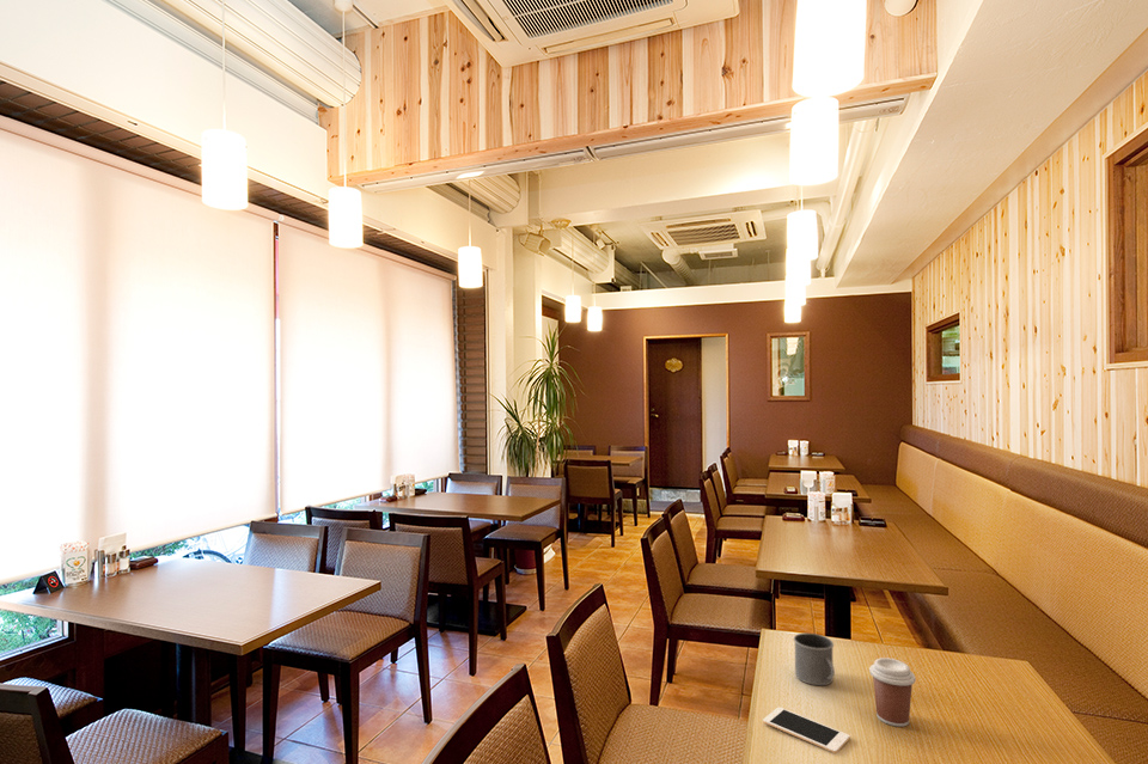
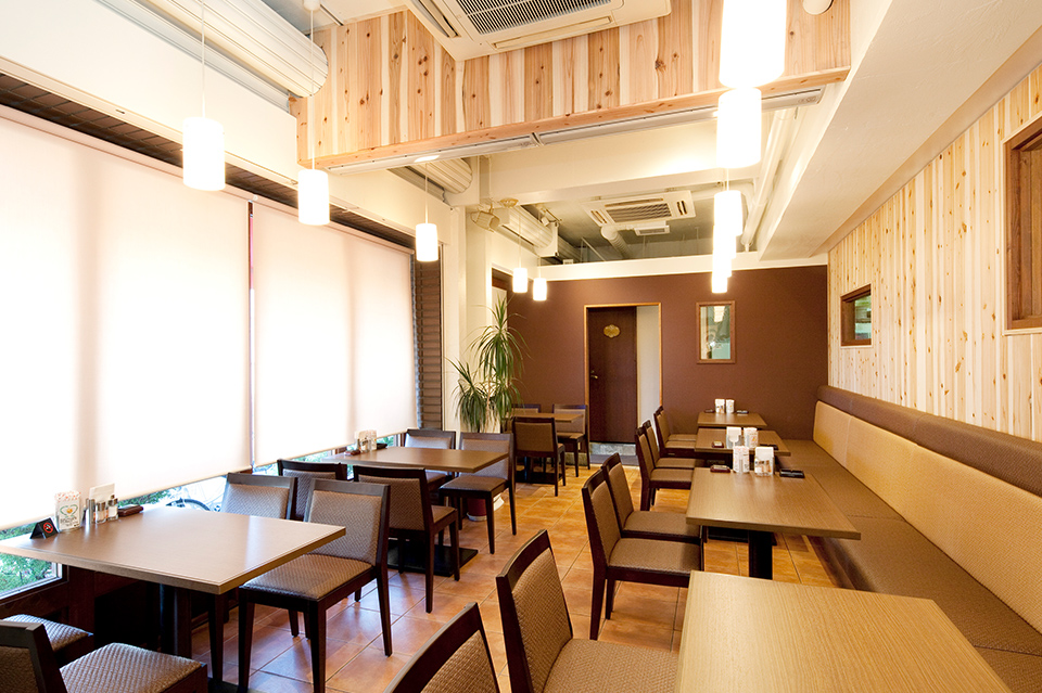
- cell phone [762,707,850,754]
- mug [793,632,836,686]
- coffee cup [868,656,917,728]
